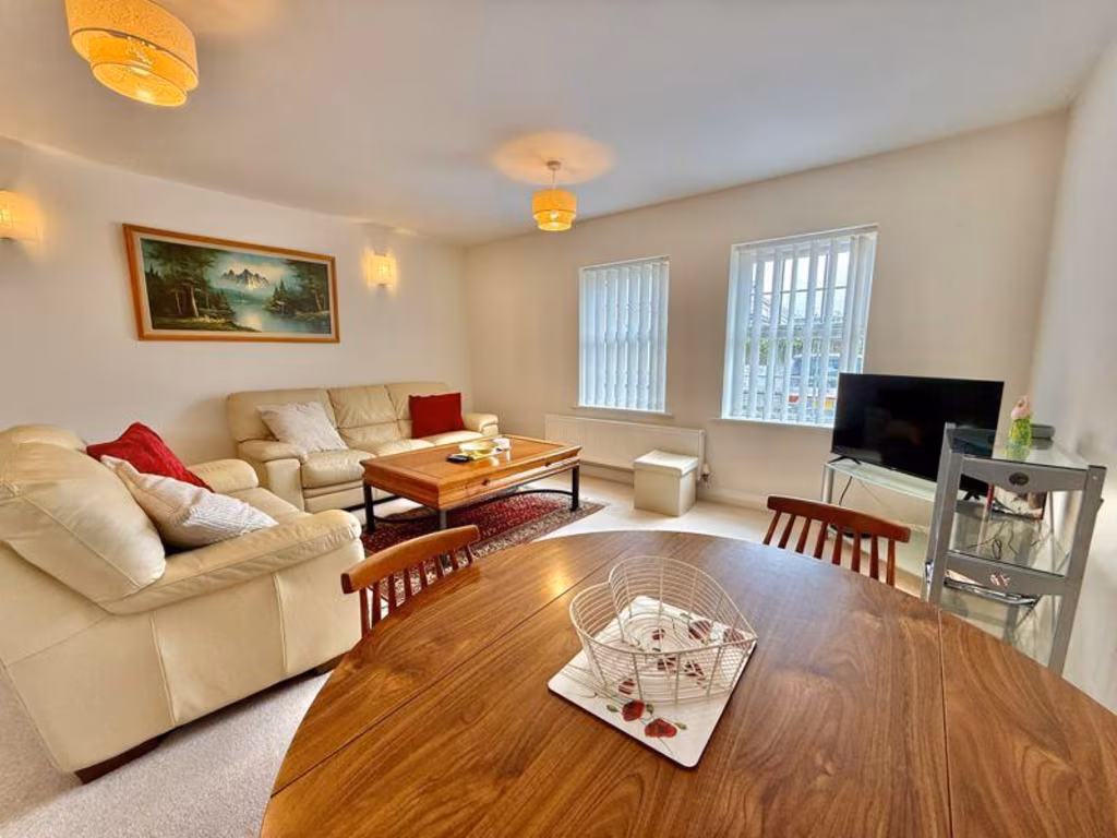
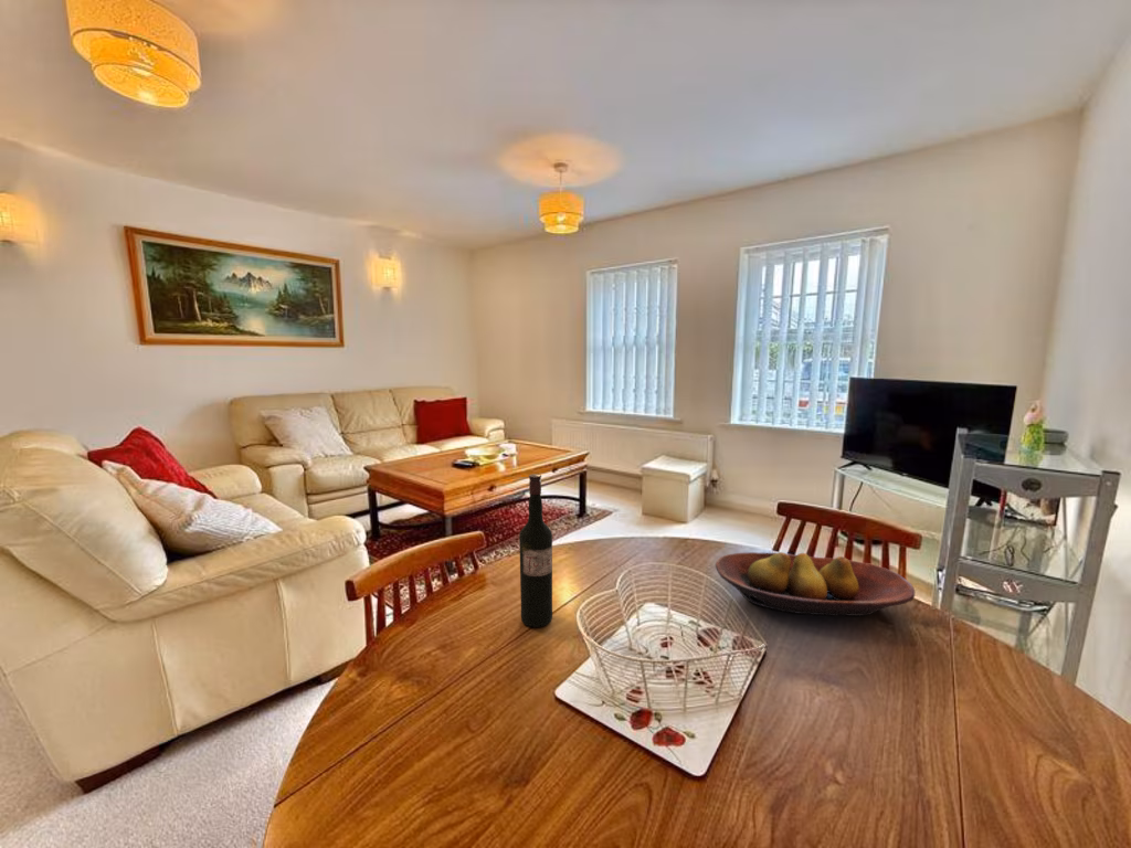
+ wine bottle [518,473,553,628]
+ fruit bowl [715,551,916,617]
